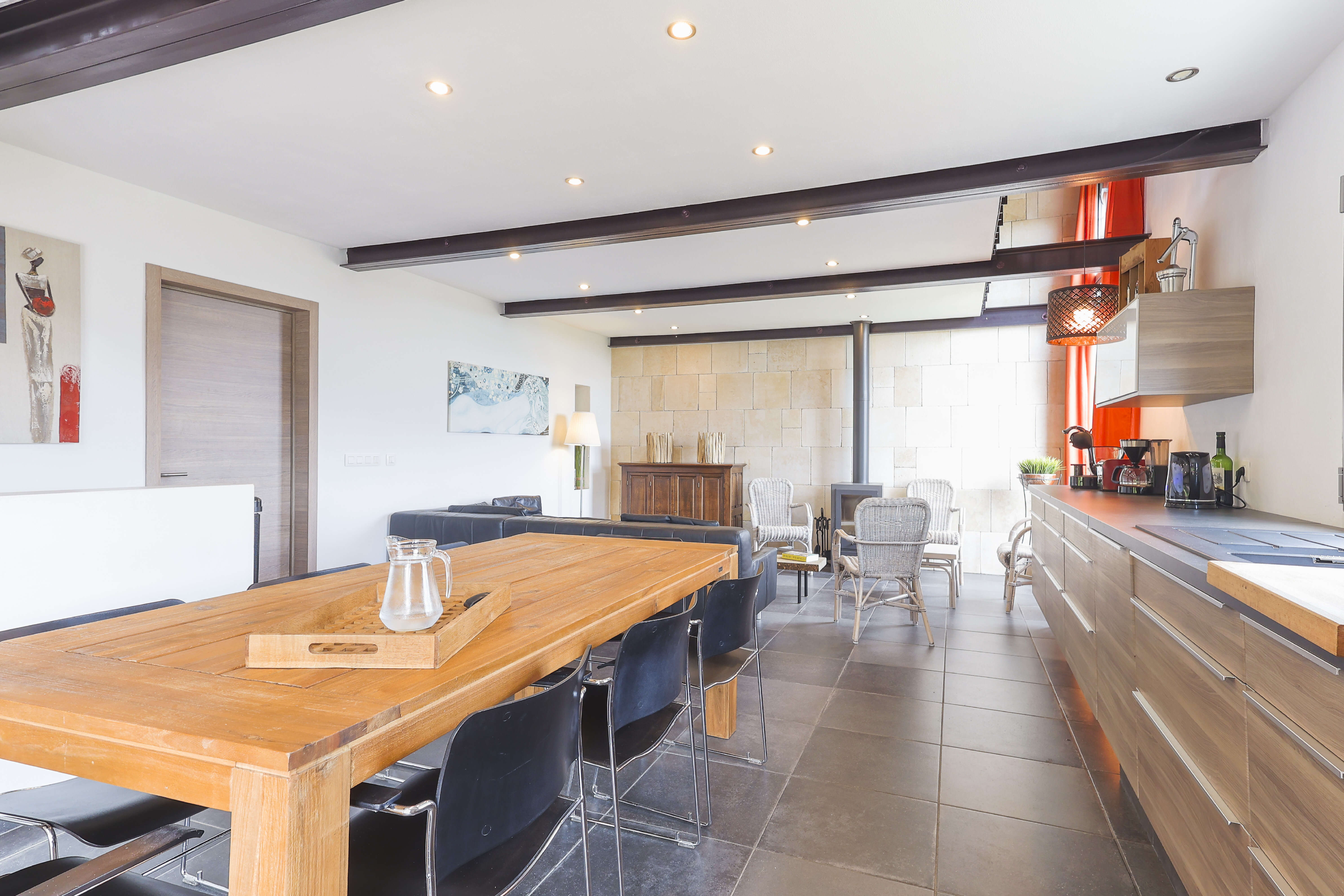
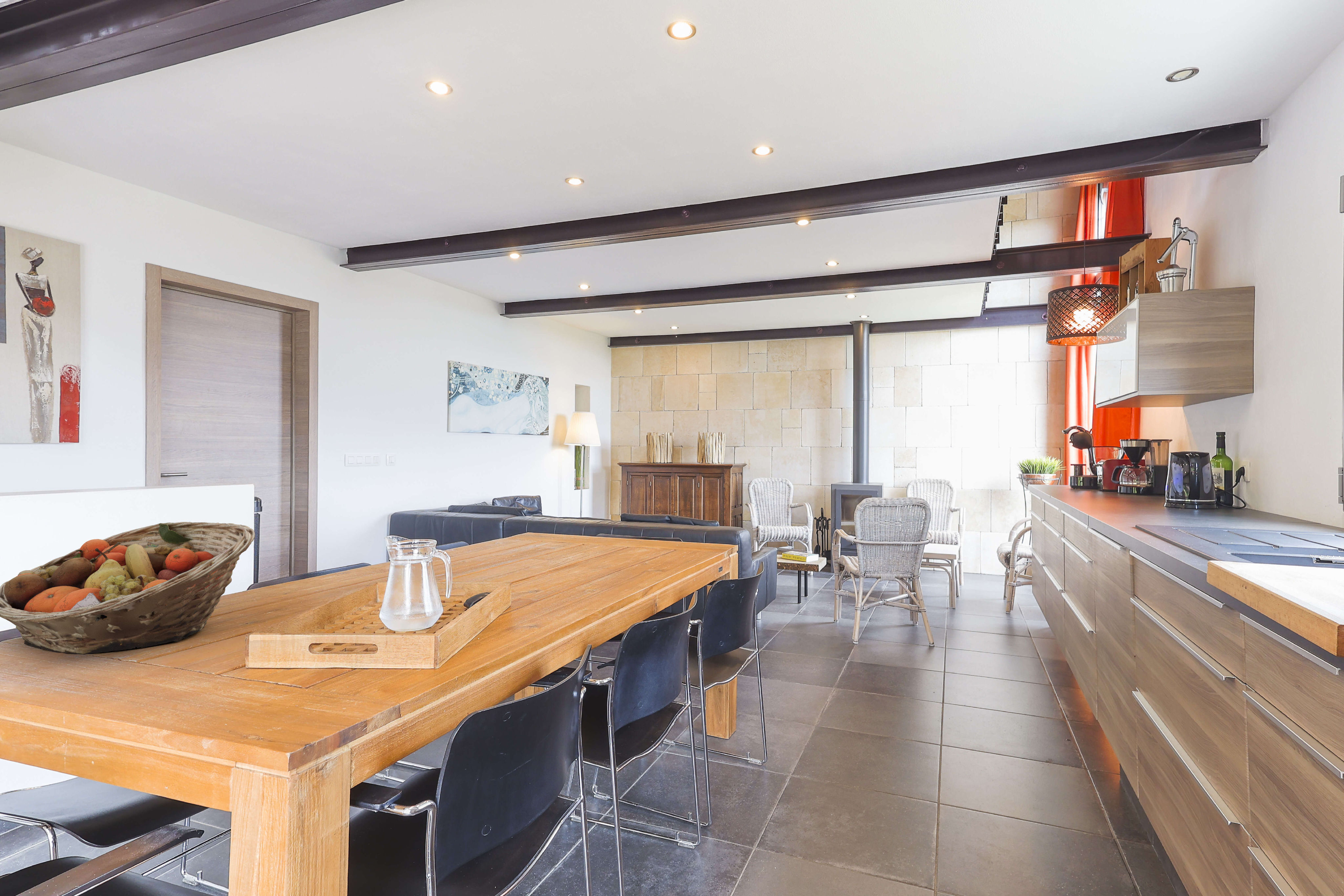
+ fruit basket [0,522,255,655]
